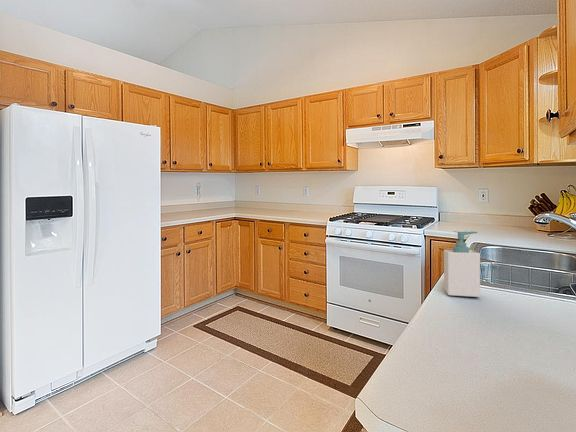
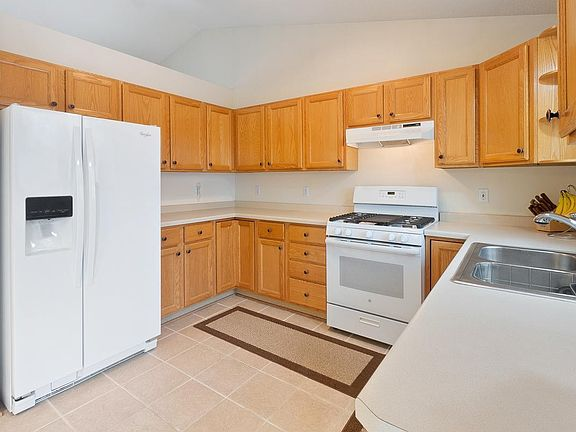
- soap bottle [443,230,481,298]
